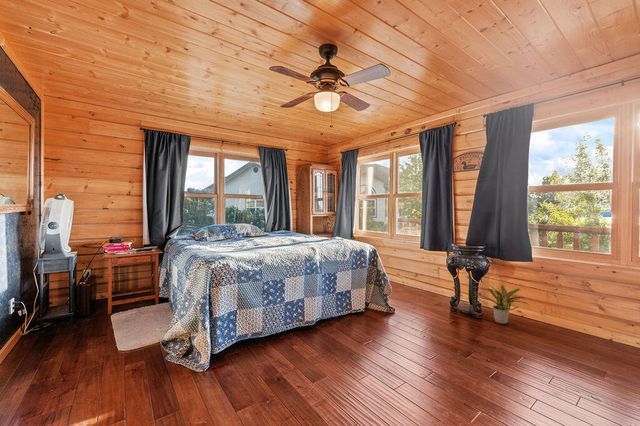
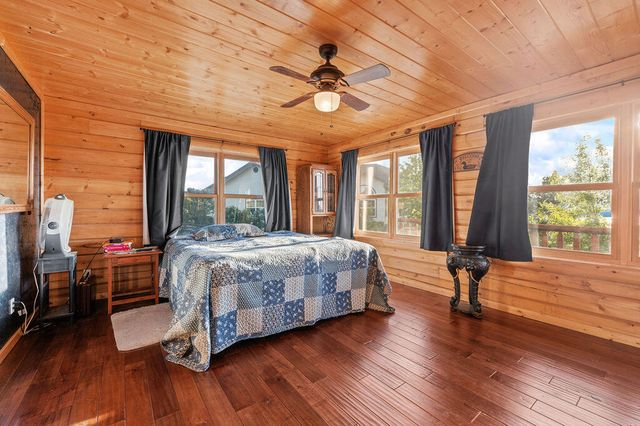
- potted plant [473,284,530,325]
